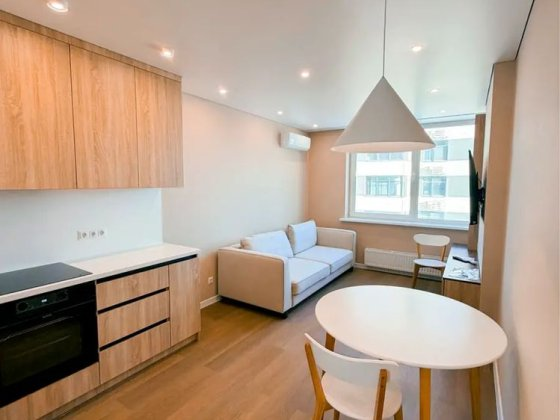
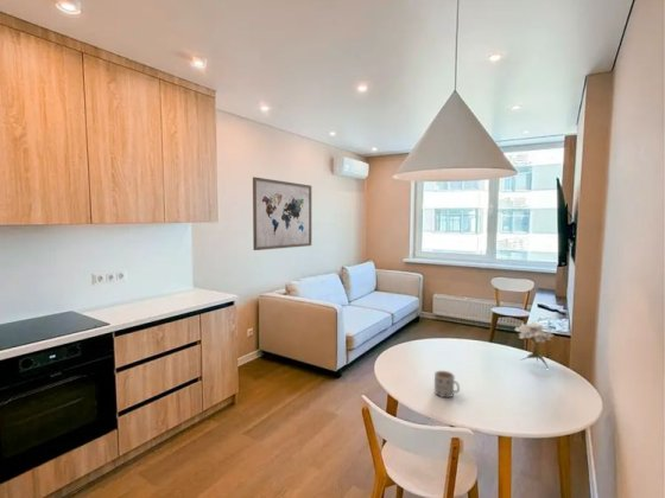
+ bonsai tree [514,320,555,368]
+ wall art [252,175,312,251]
+ mug [433,370,461,398]
